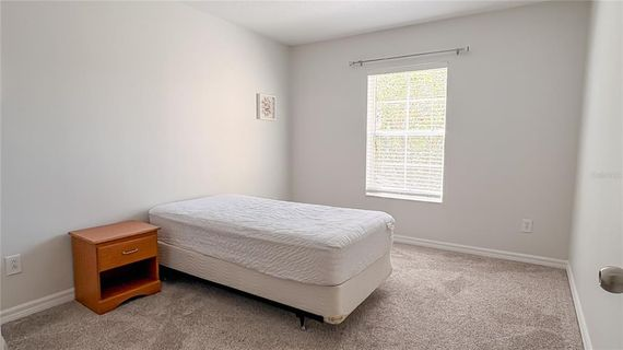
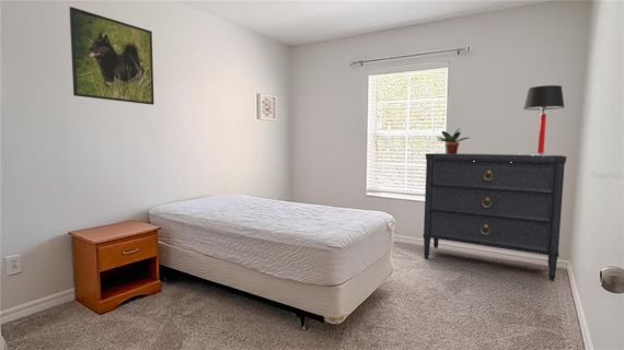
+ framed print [69,5,155,106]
+ potted plant [437,127,470,154]
+ dresser [421,152,567,282]
+ table lamp [522,84,566,156]
